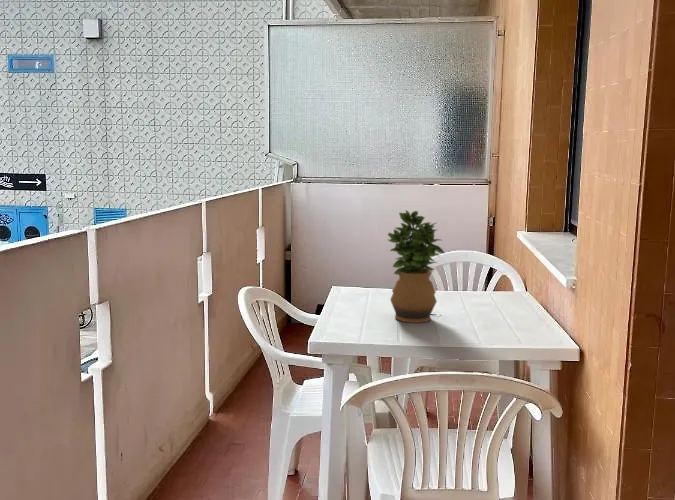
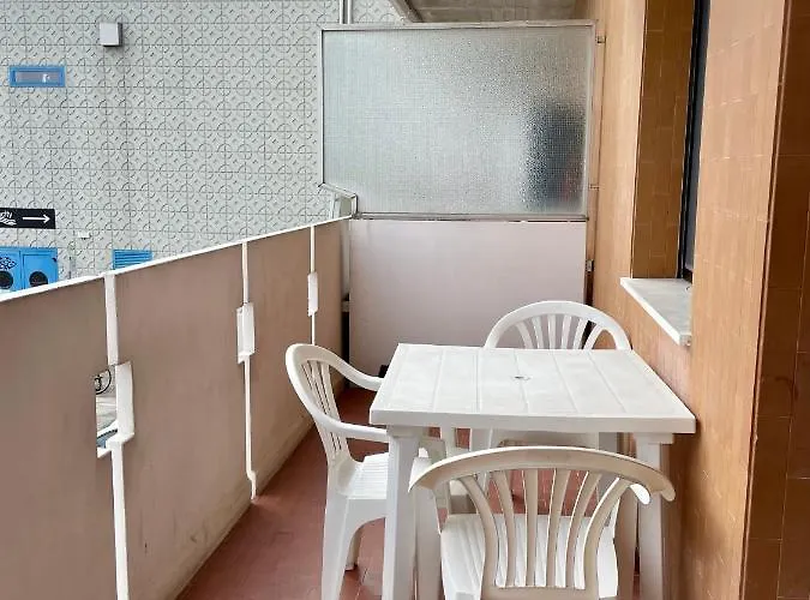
- potted plant [386,209,446,324]
